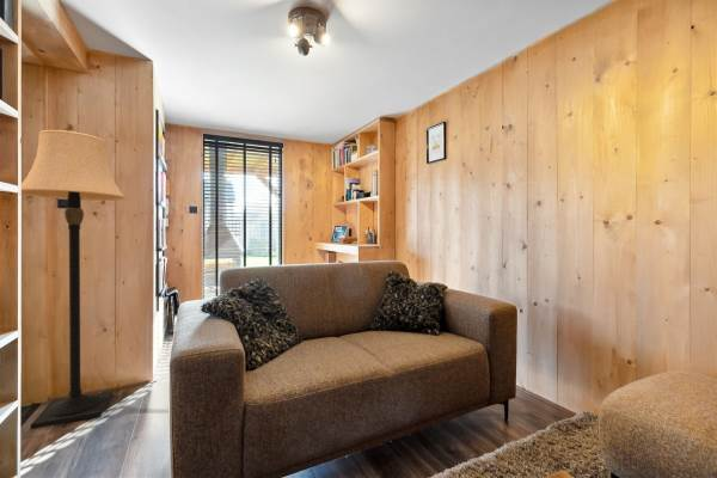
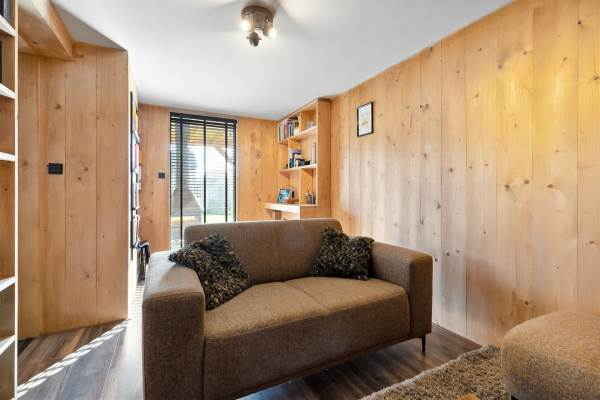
- lamp [20,129,127,430]
